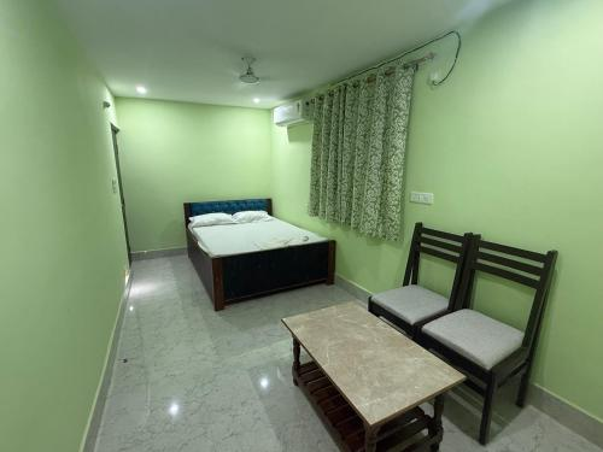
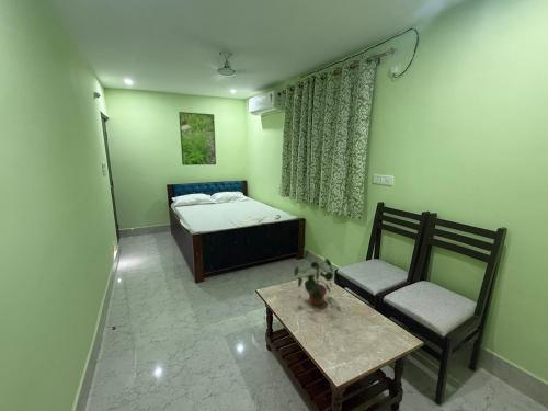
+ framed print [178,111,217,167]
+ potted plant [293,249,340,306]
